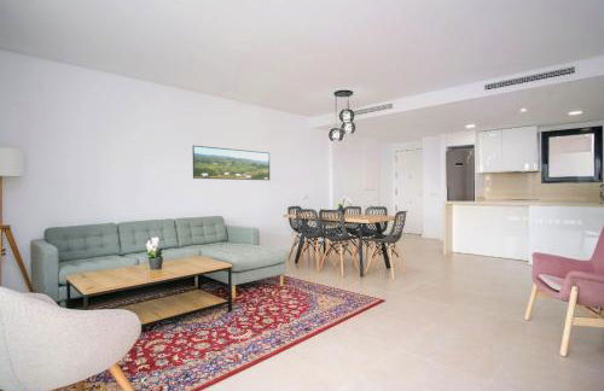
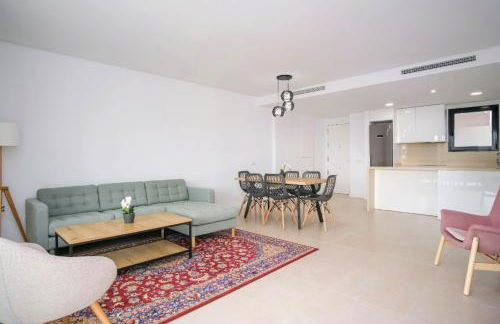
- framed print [192,145,271,181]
